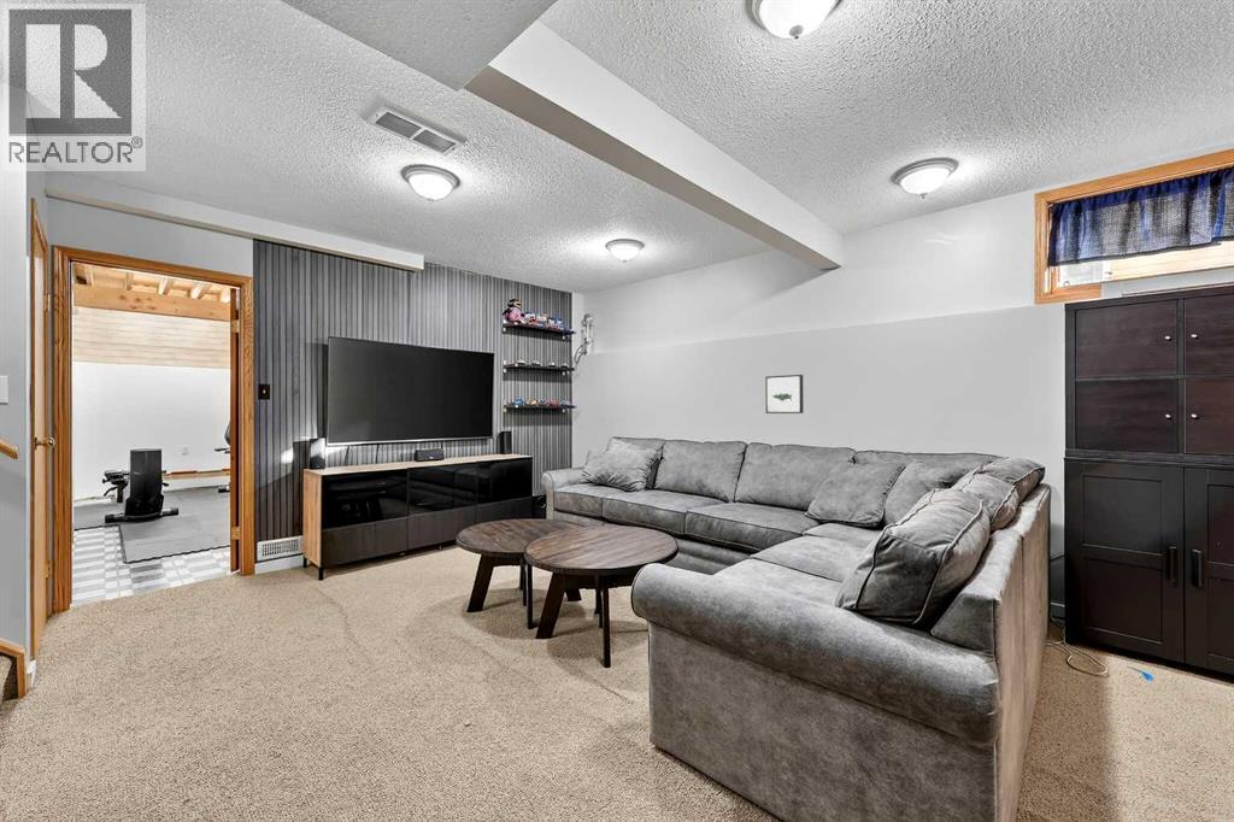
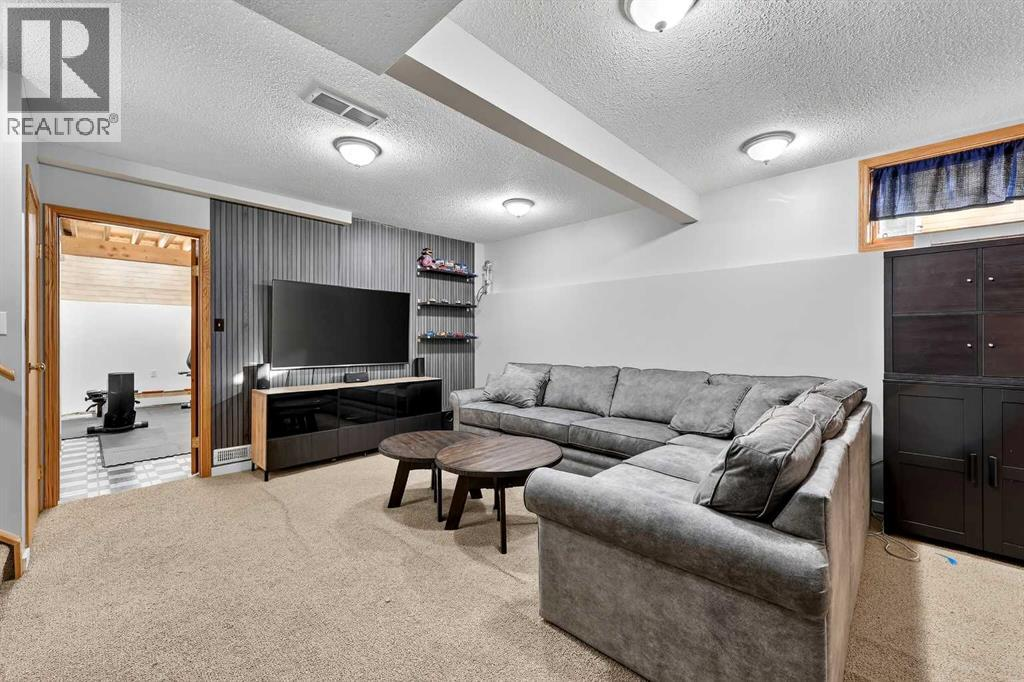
- wall art [764,374,805,415]
